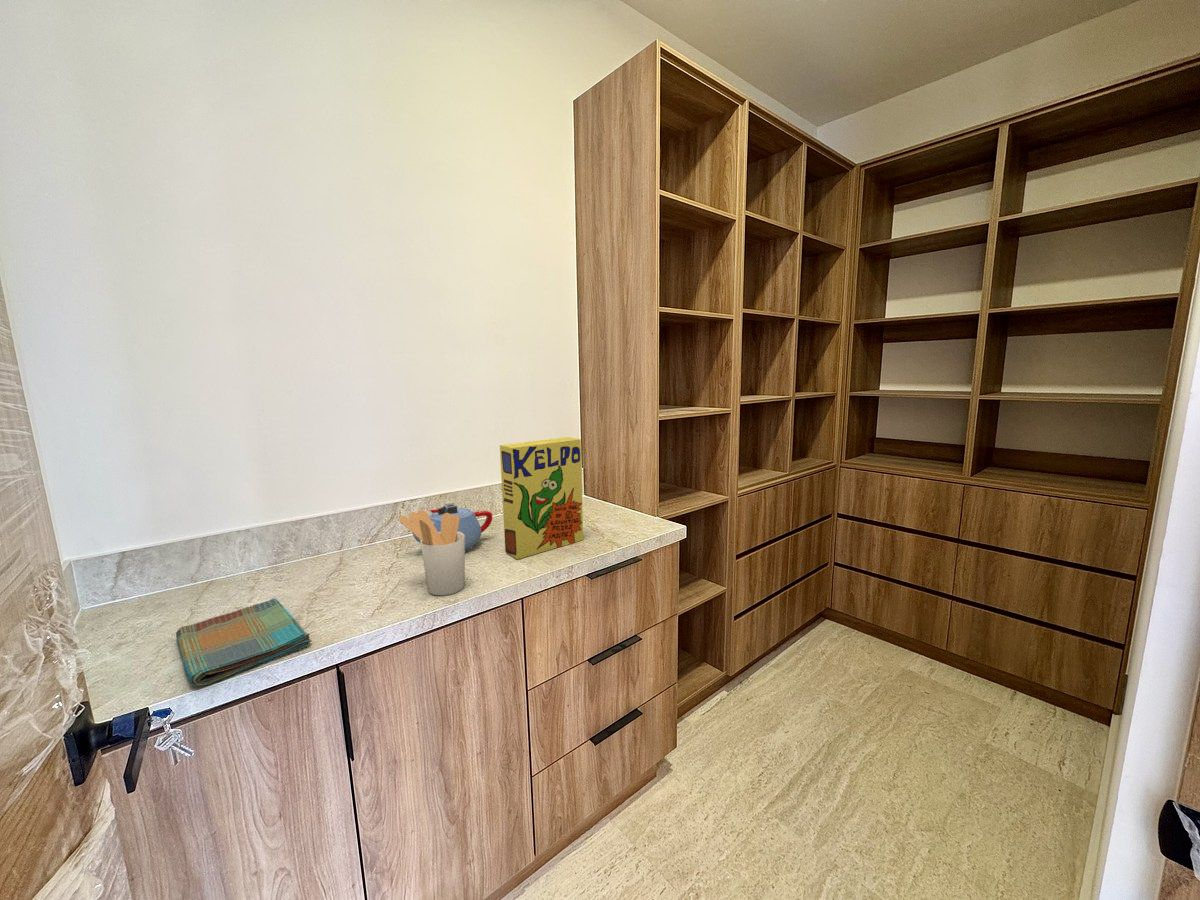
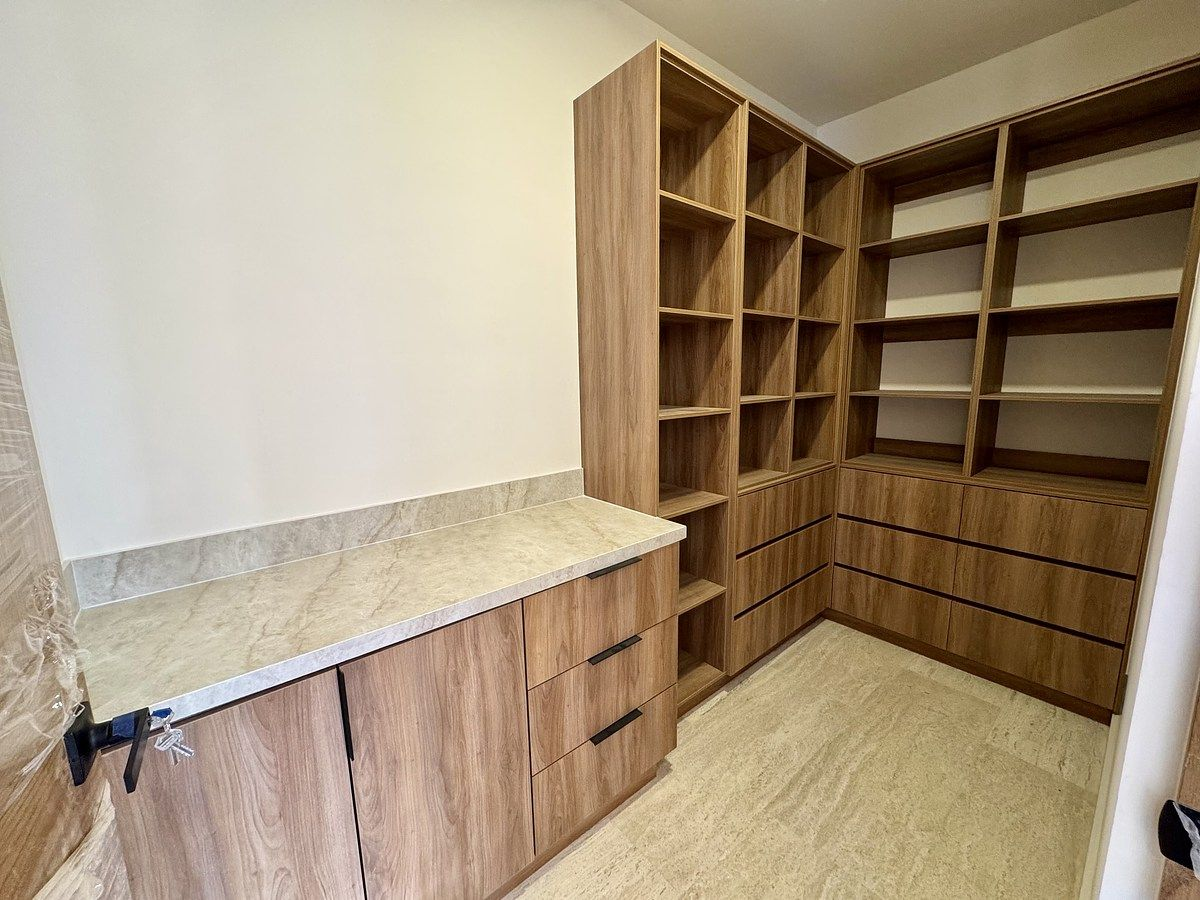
- teapot [400,502,493,551]
- utensil holder [398,509,466,596]
- dish towel [175,597,312,686]
- cereal box [499,436,584,560]
